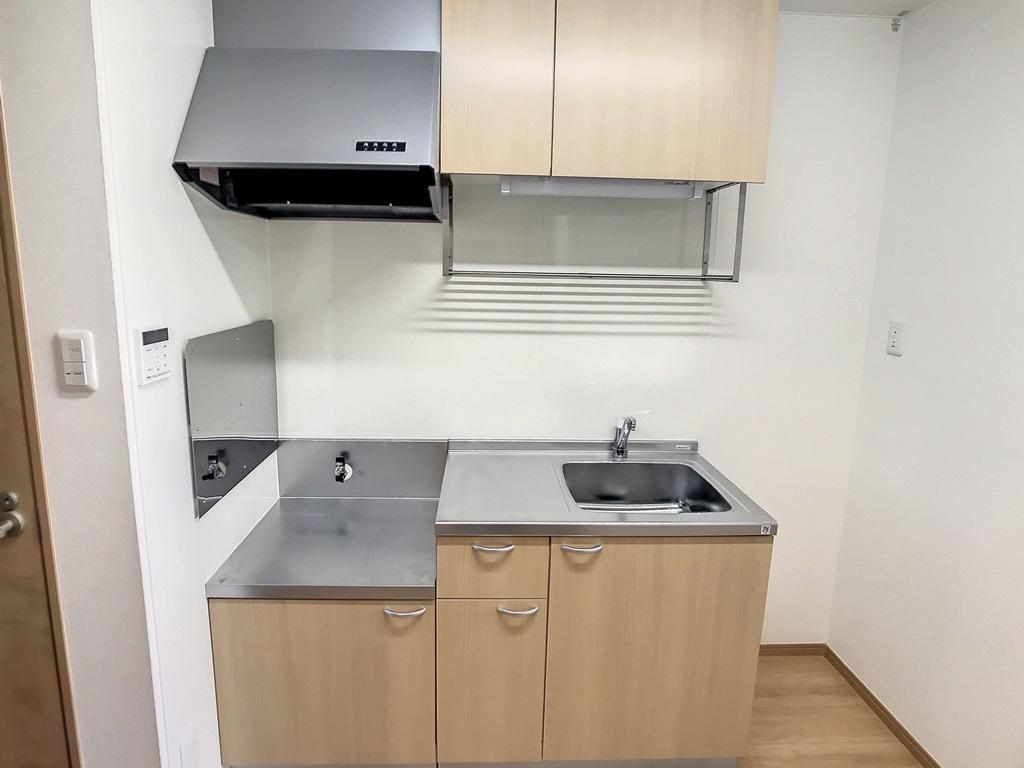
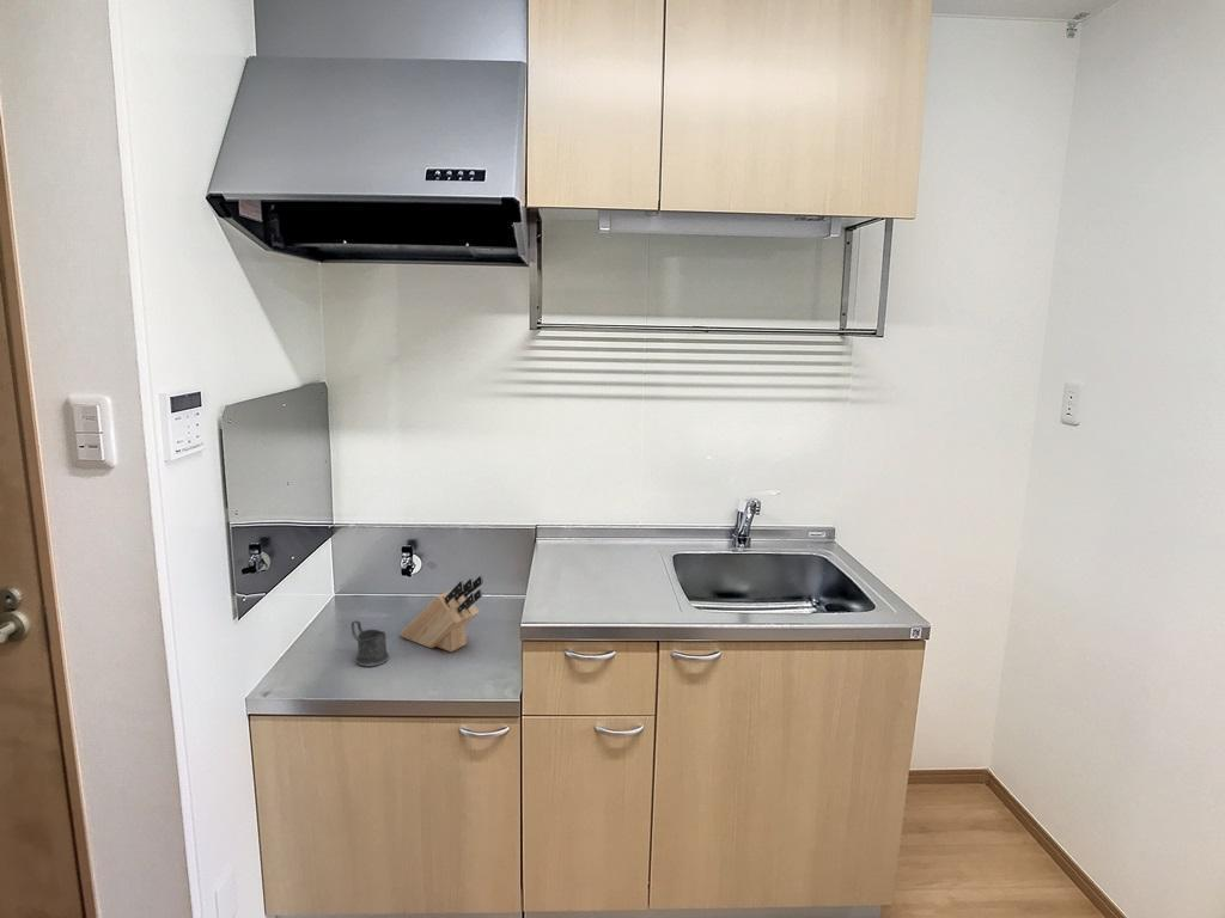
+ knife block [400,575,484,653]
+ mug [351,619,390,667]
